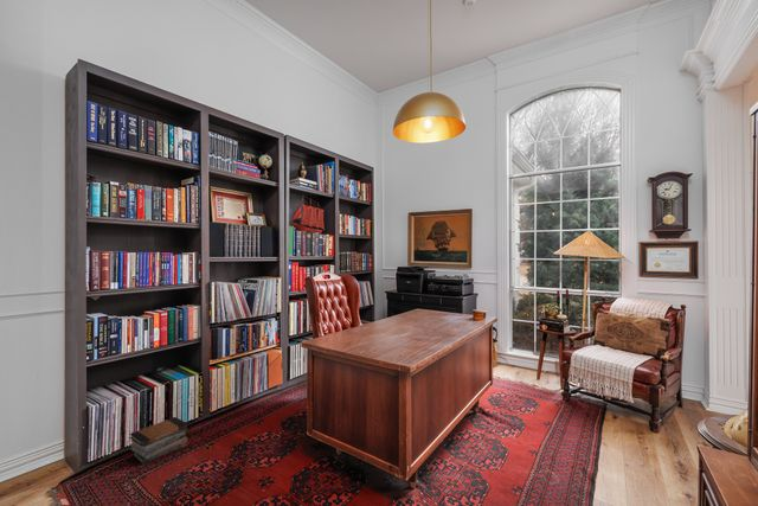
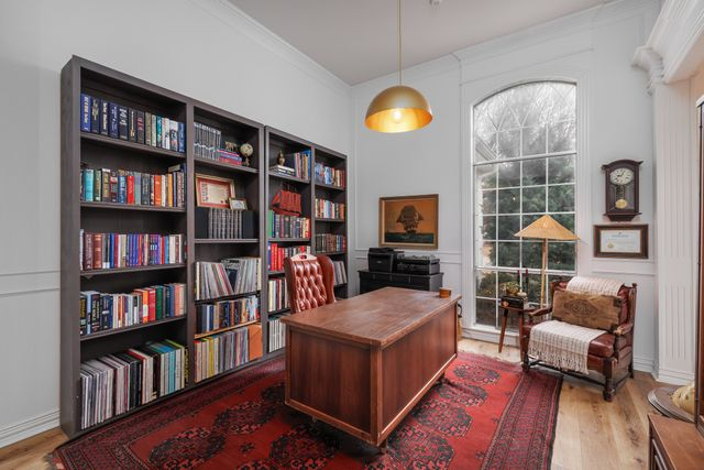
- book stack [128,416,188,466]
